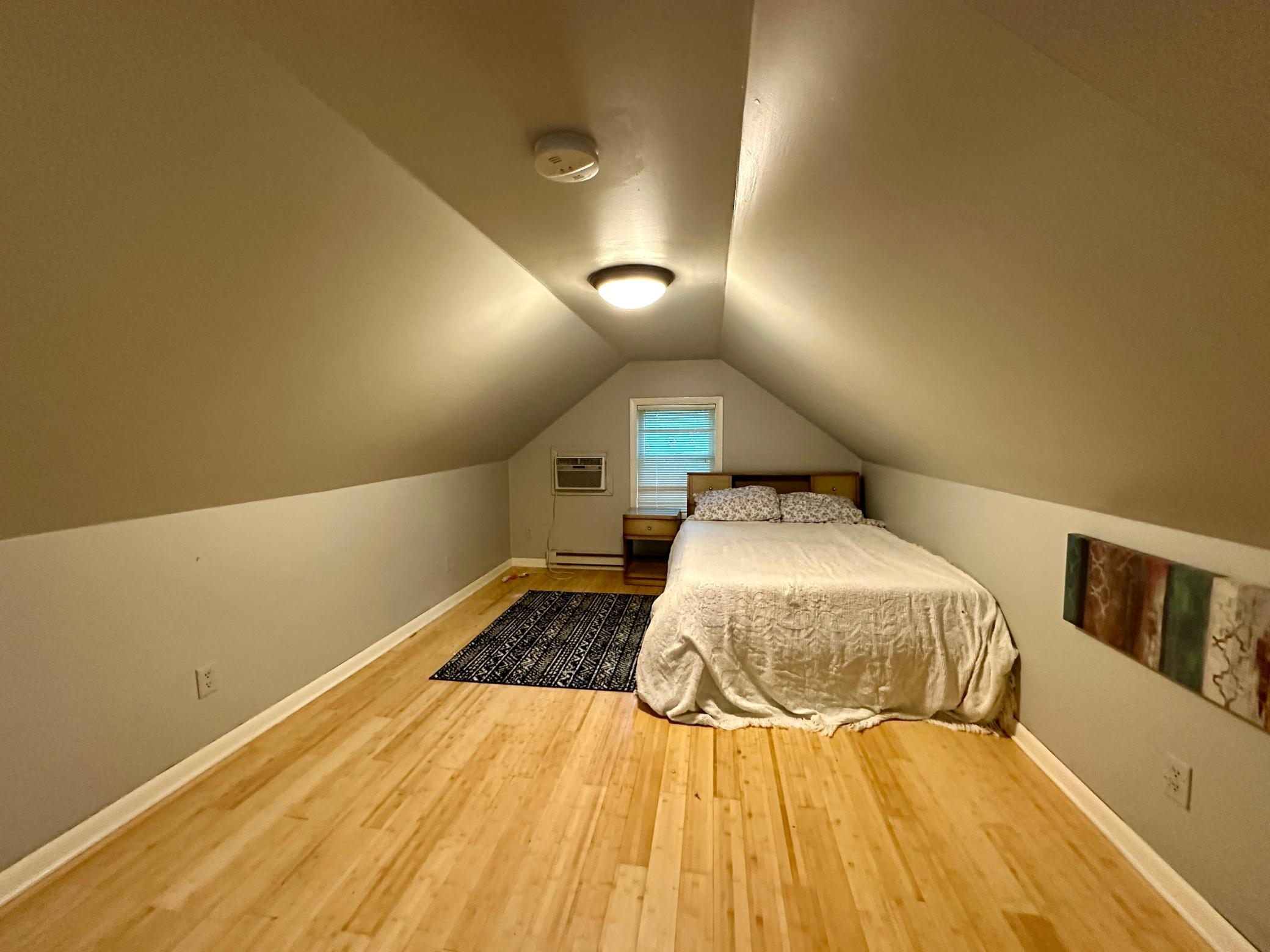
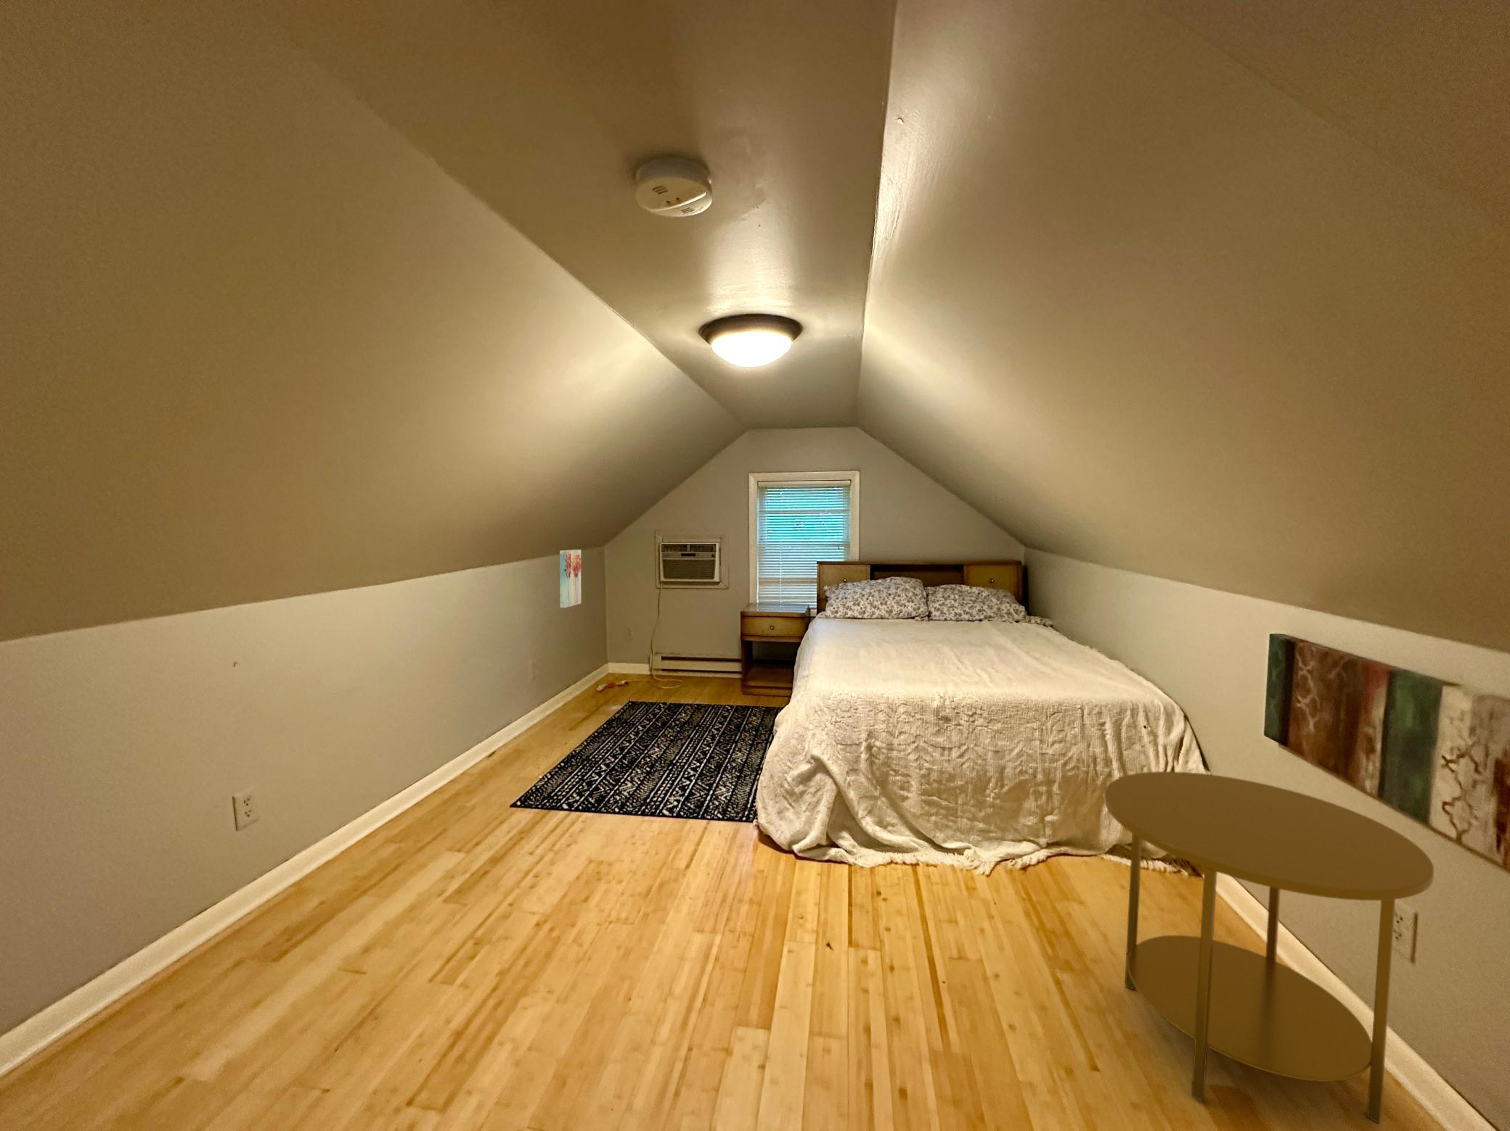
+ wall art [559,549,583,608]
+ side table [1103,771,1434,1125]
